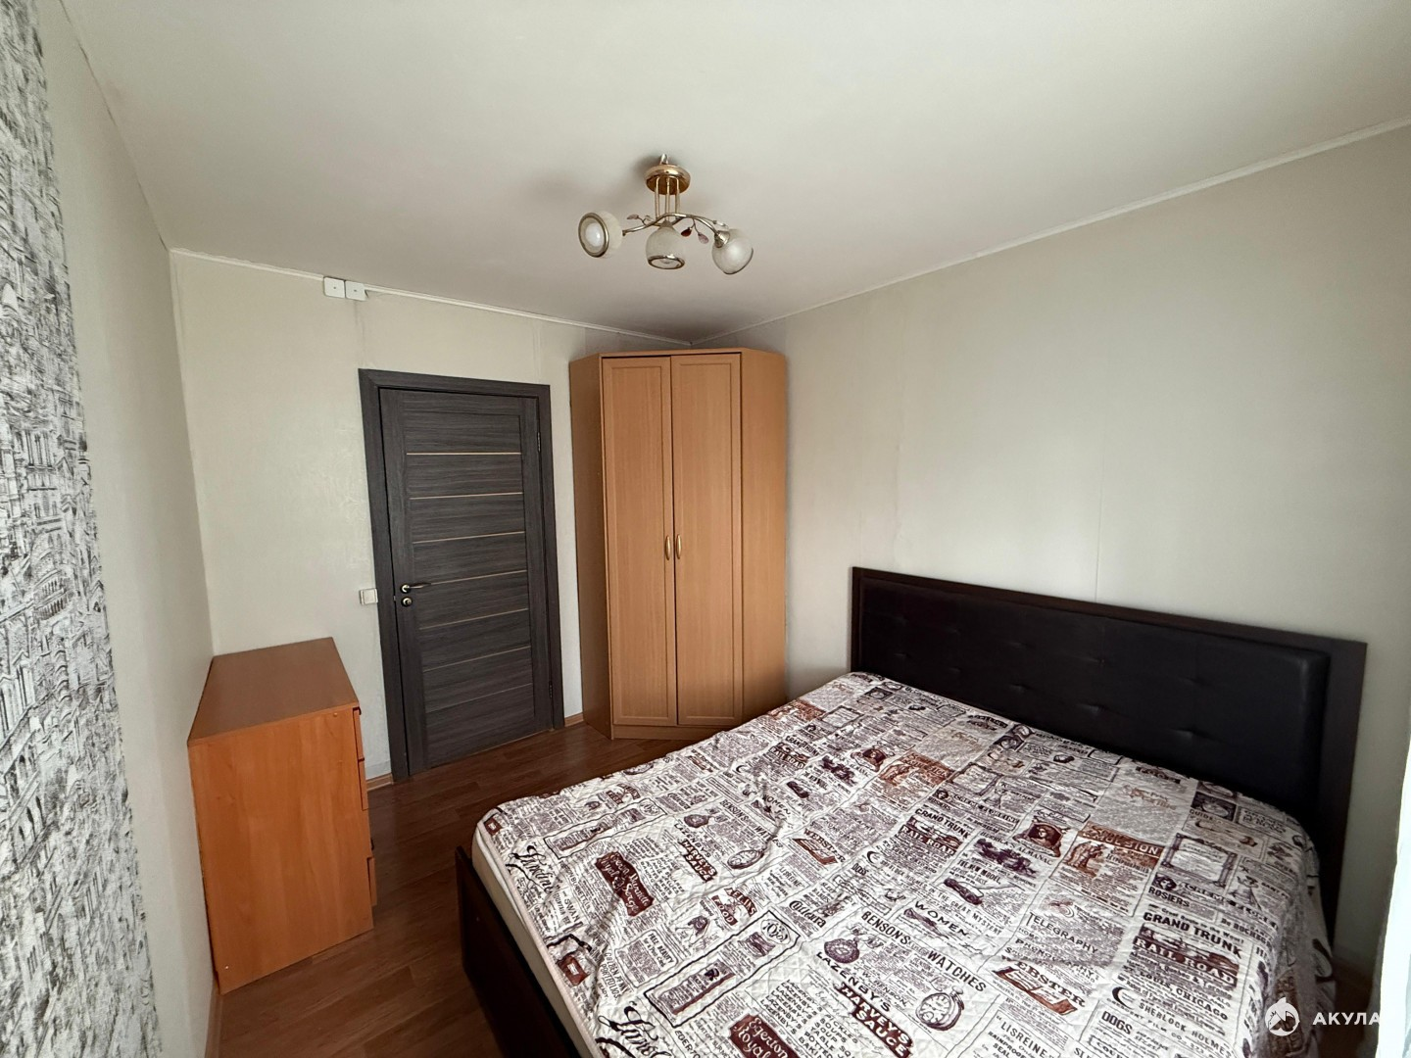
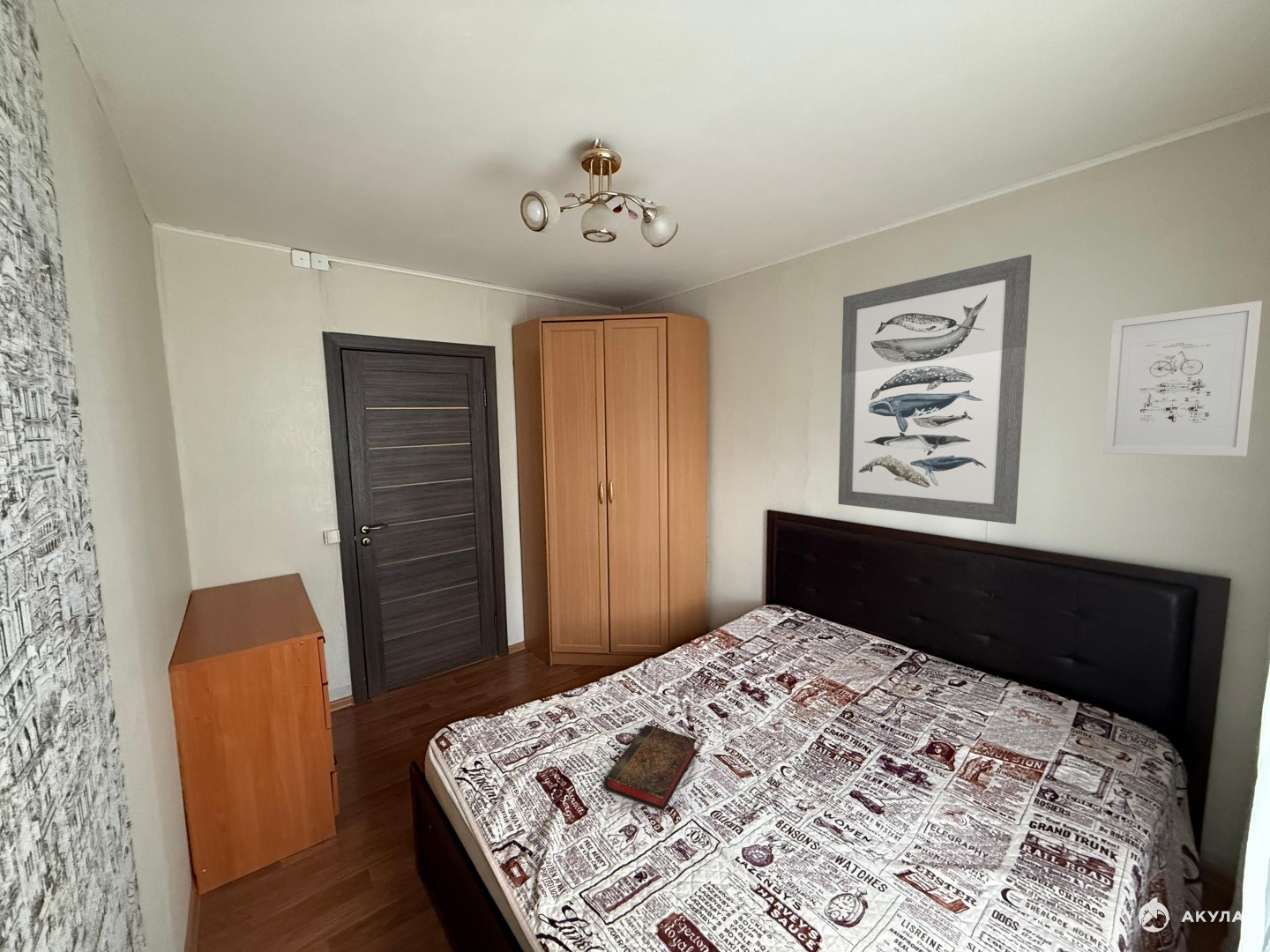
+ wall art [838,254,1033,525]
+ wall art [1102,300,1263,457]
+ book [603,724,698,812]
